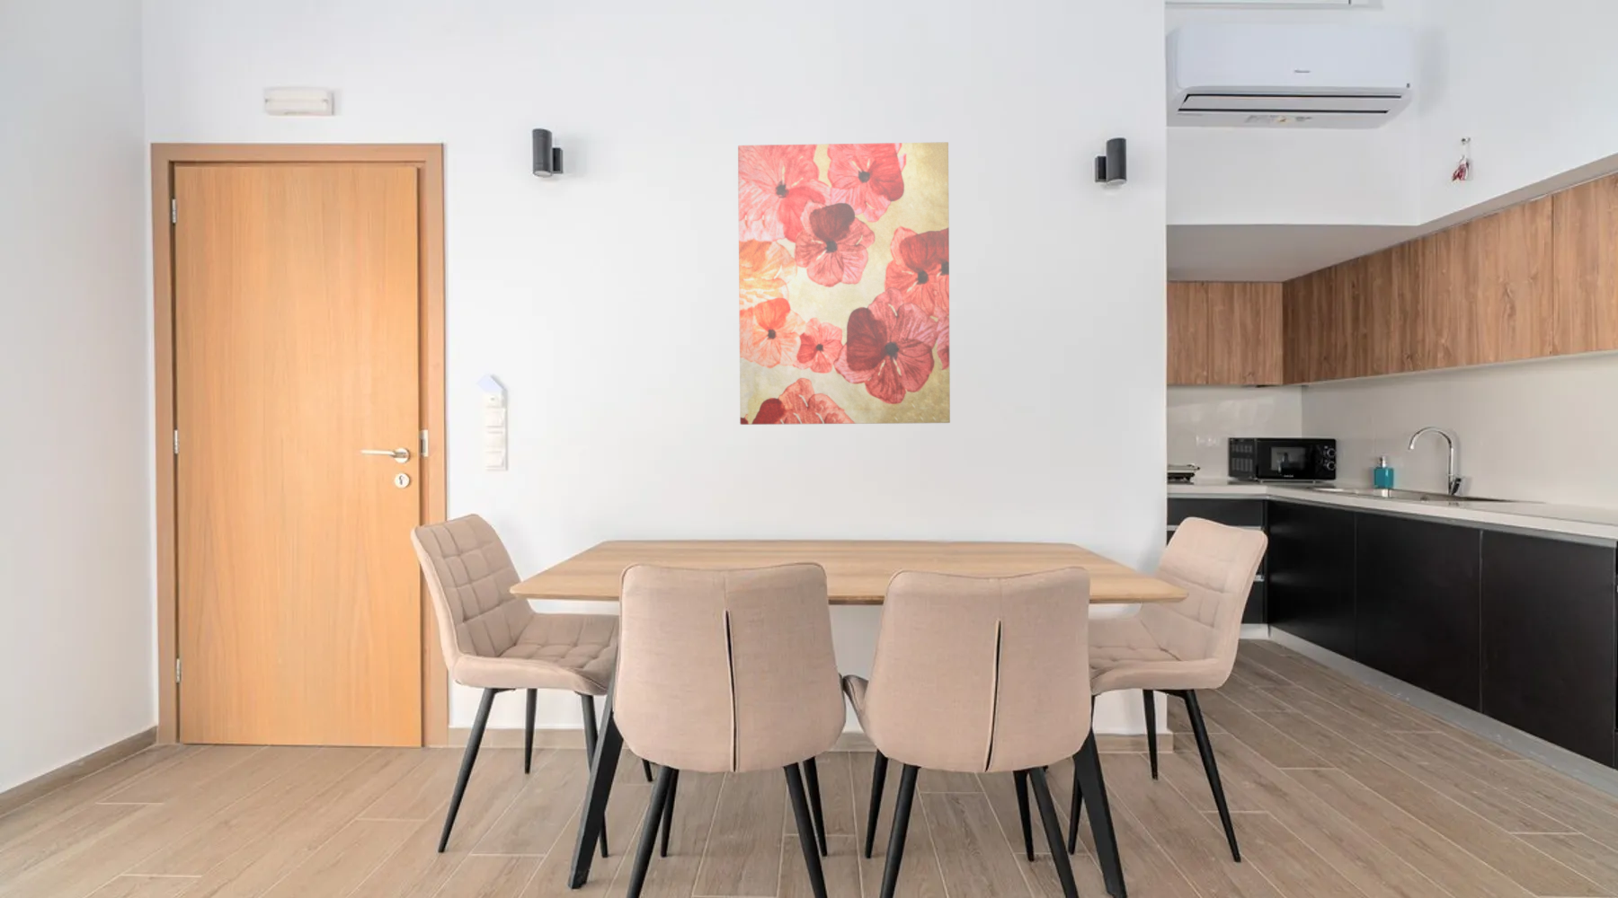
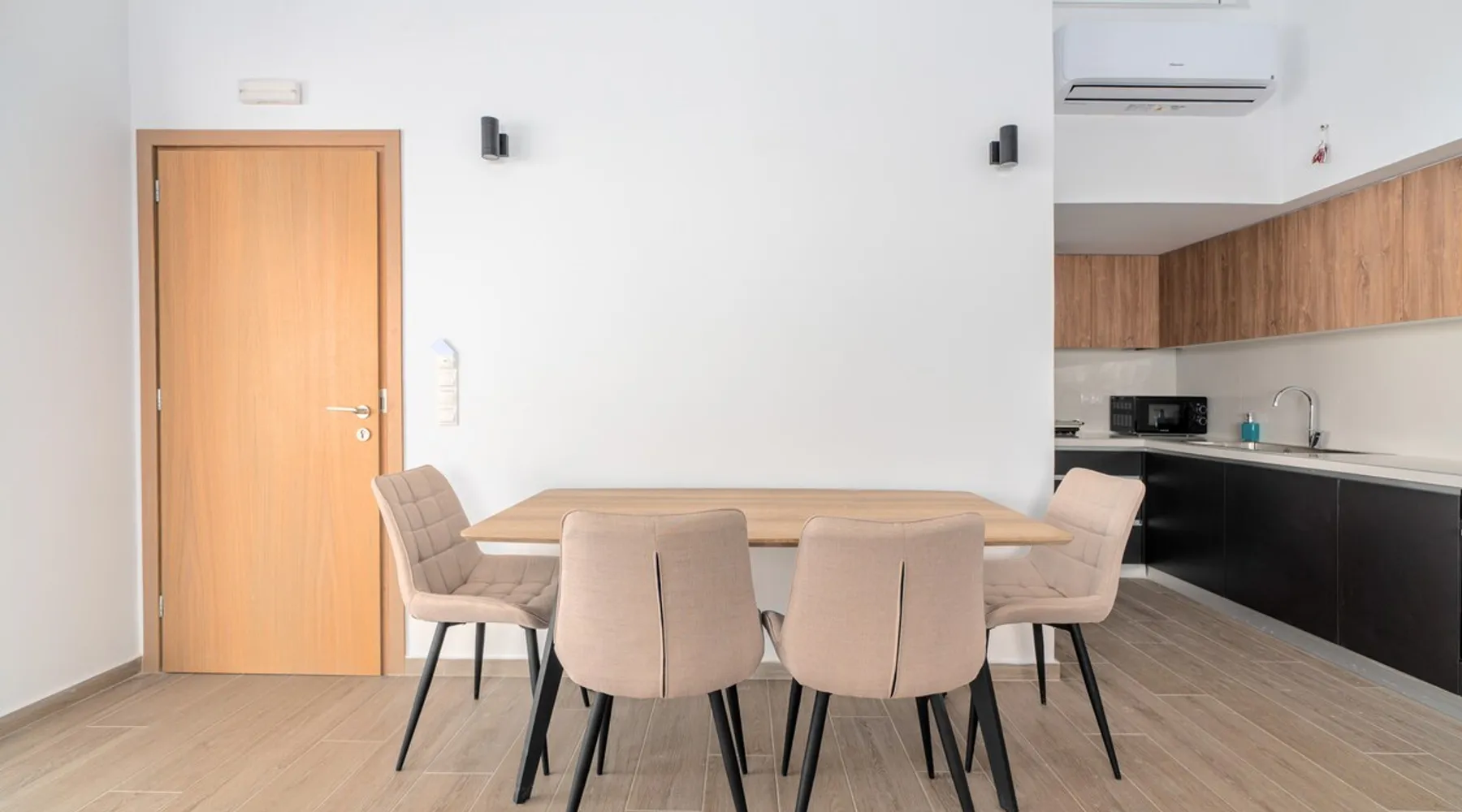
- wall art [737,140,951,426]
